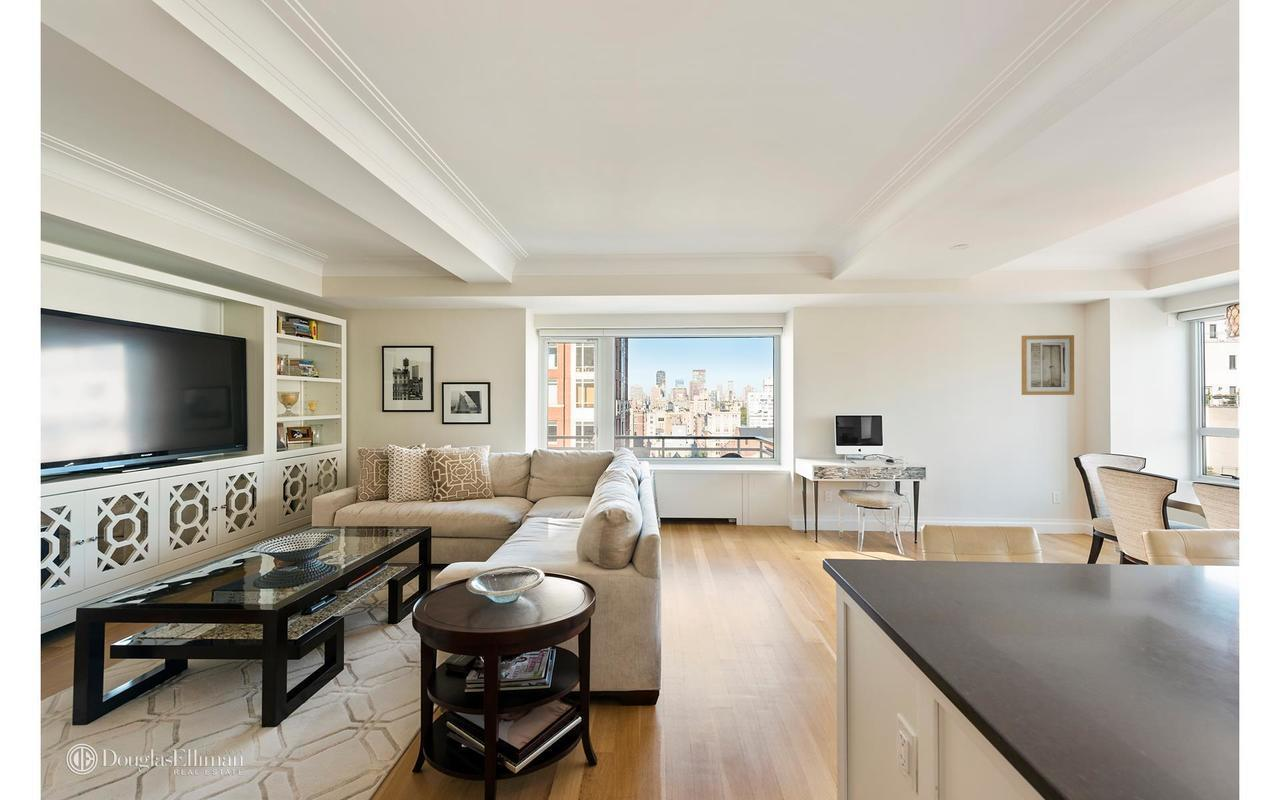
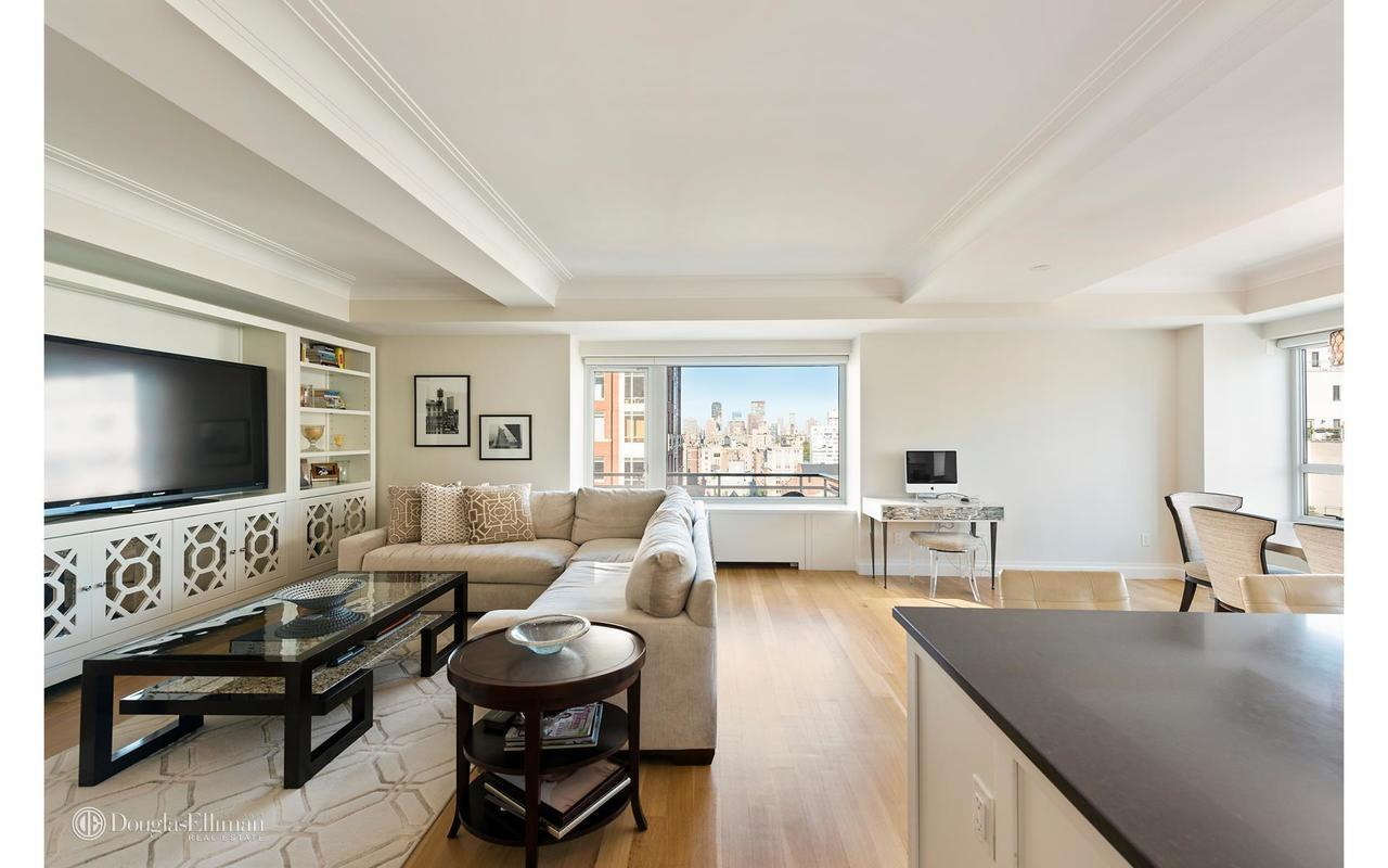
- wall art [1021,334,1075,396]
